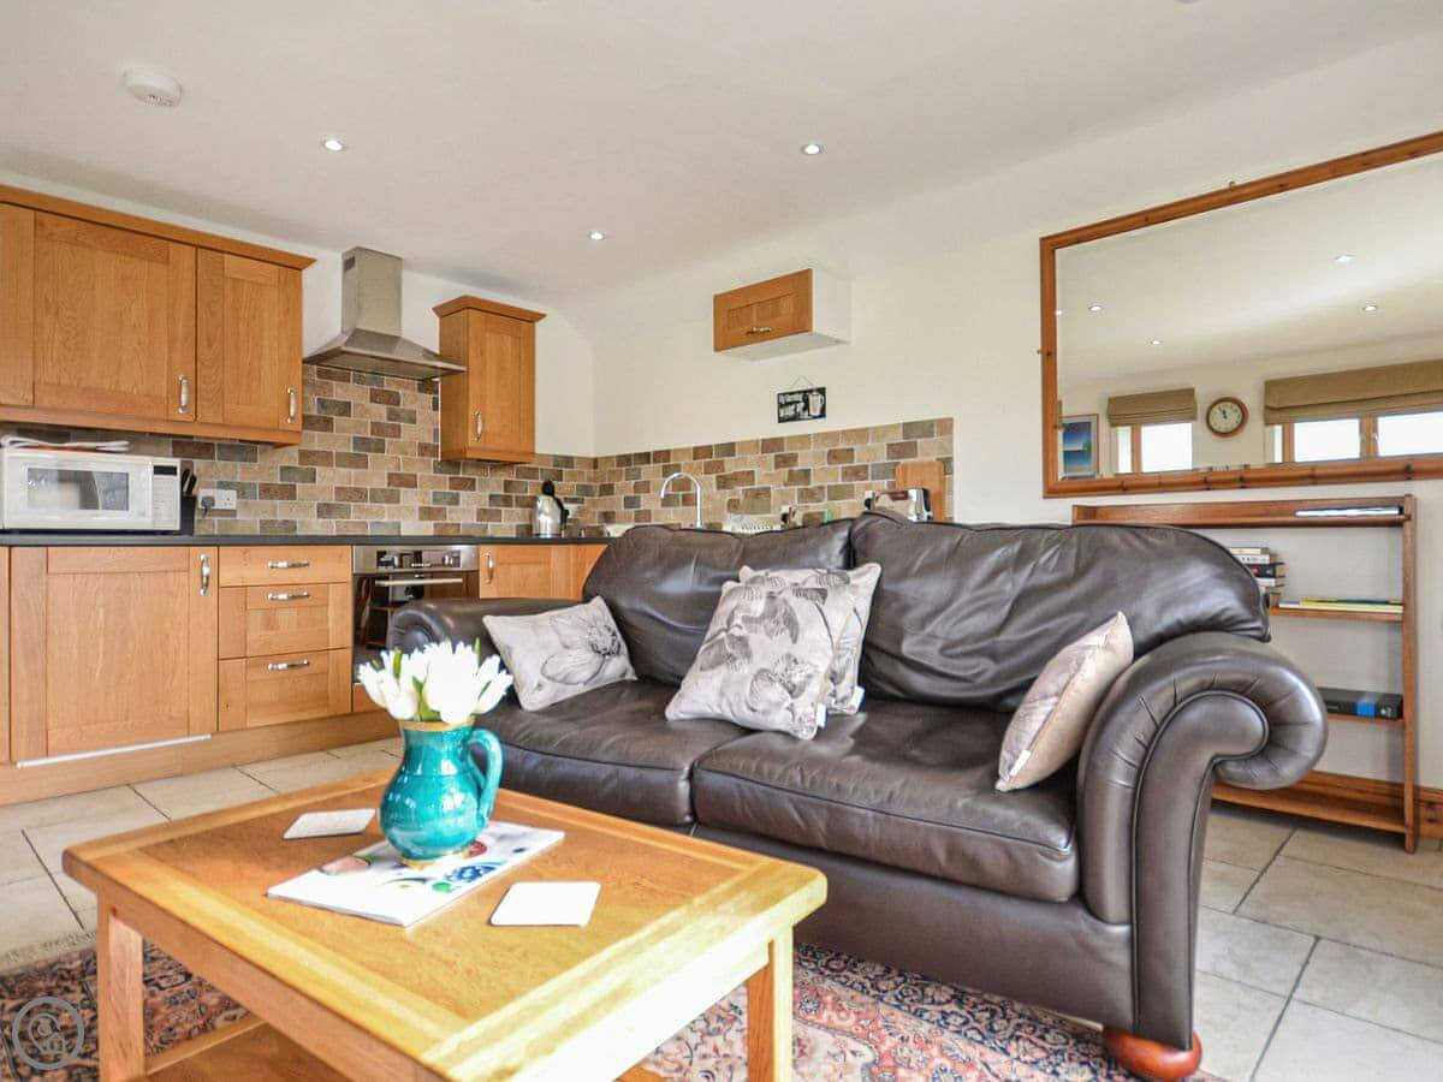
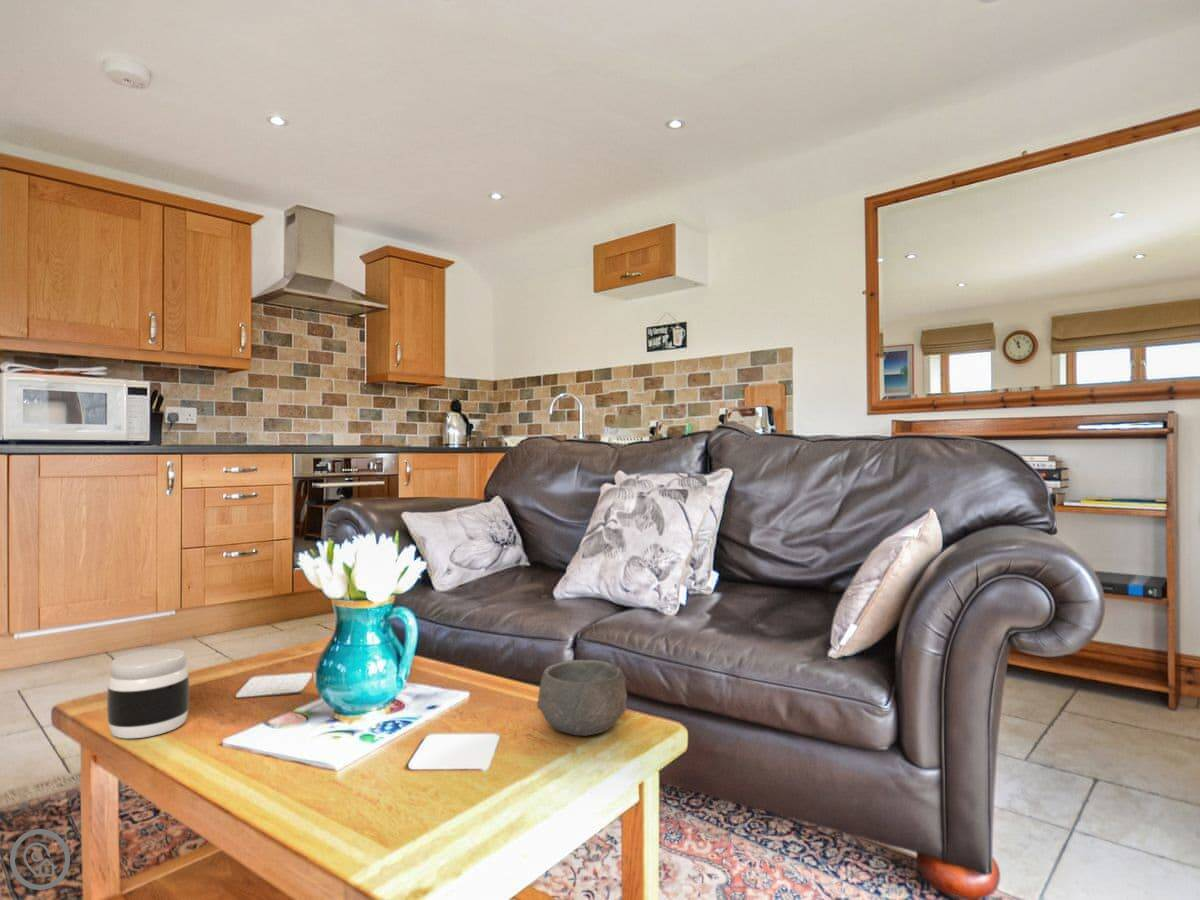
+ jar [106,647,190,739]
+ bowl [536,659,628,737]
